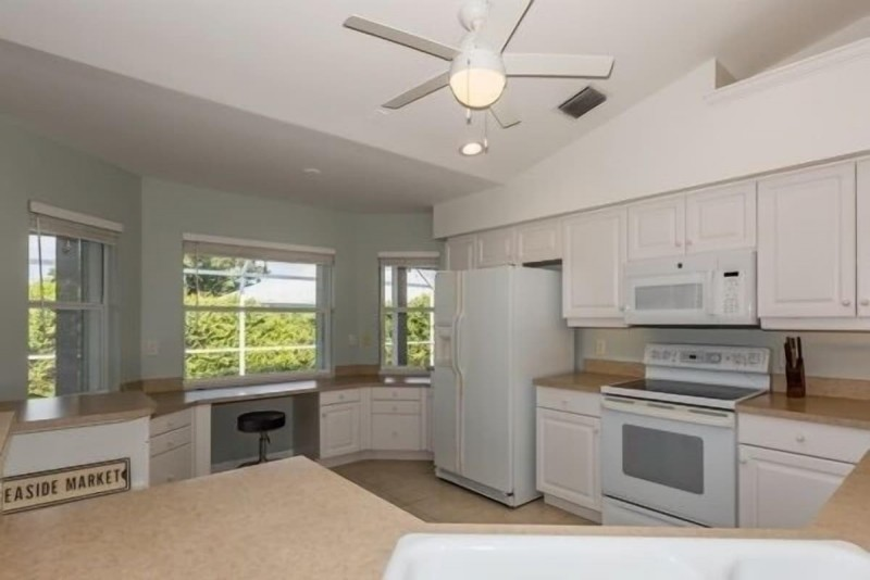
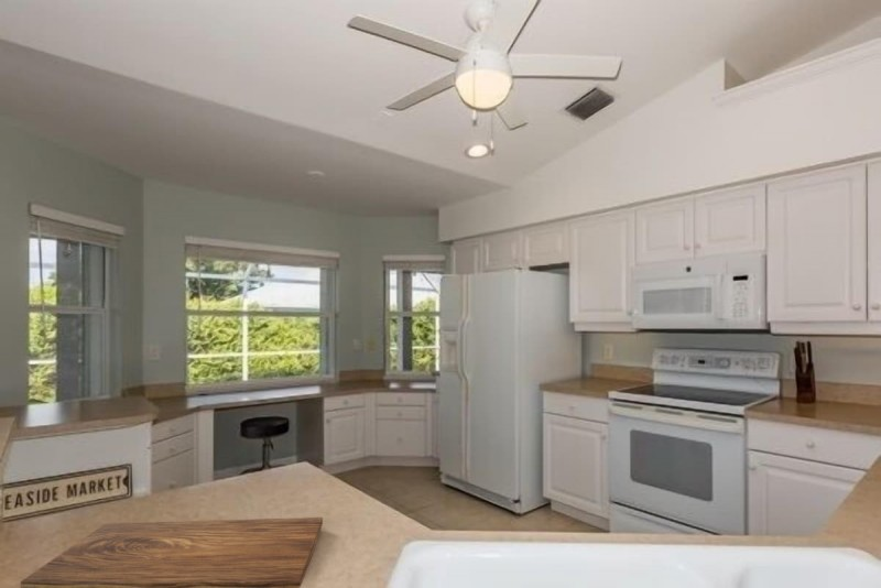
+ cutting board [20,516,324,588]
